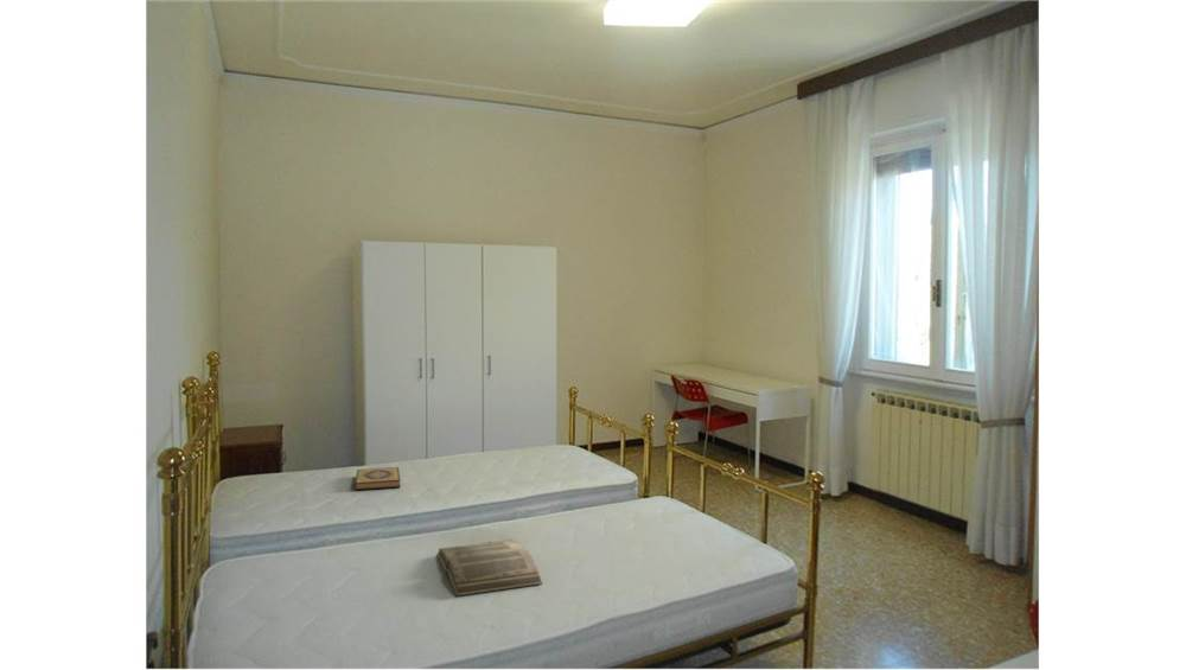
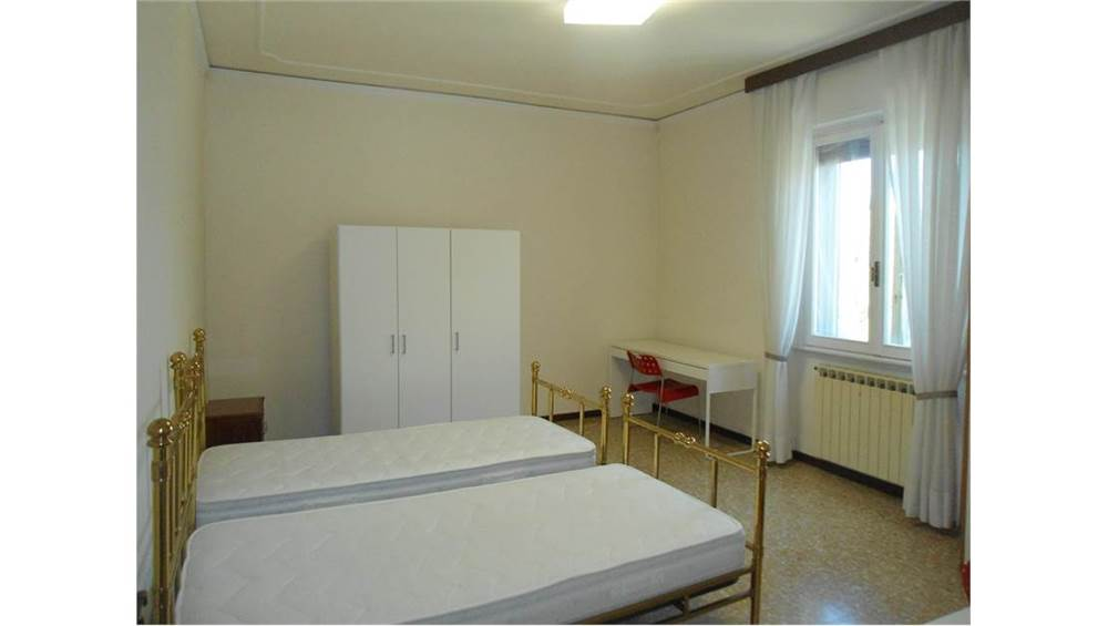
- book [436,538,543,596]
- hardback book [353,466,401,491]
